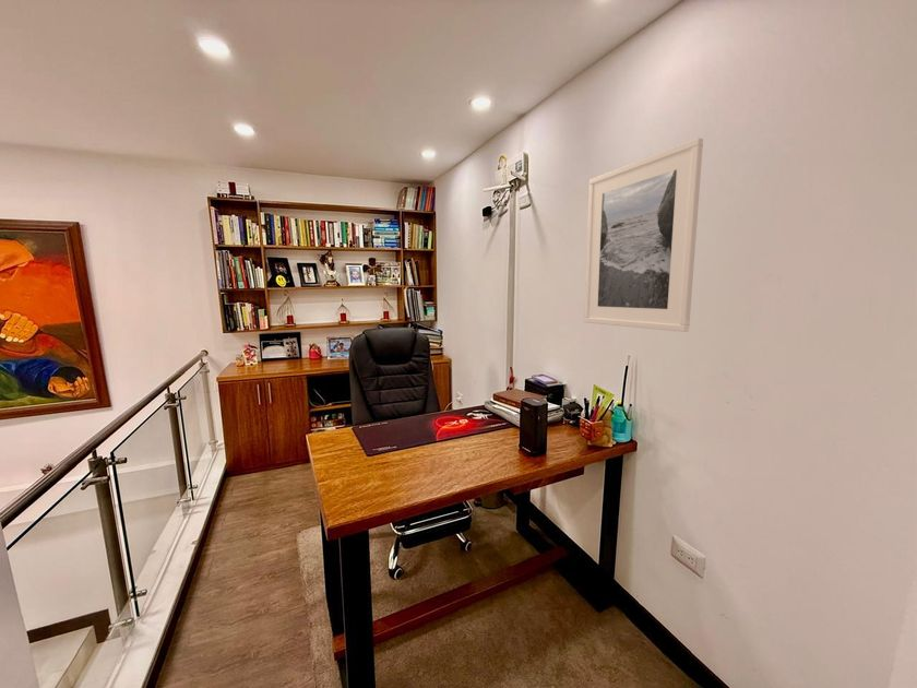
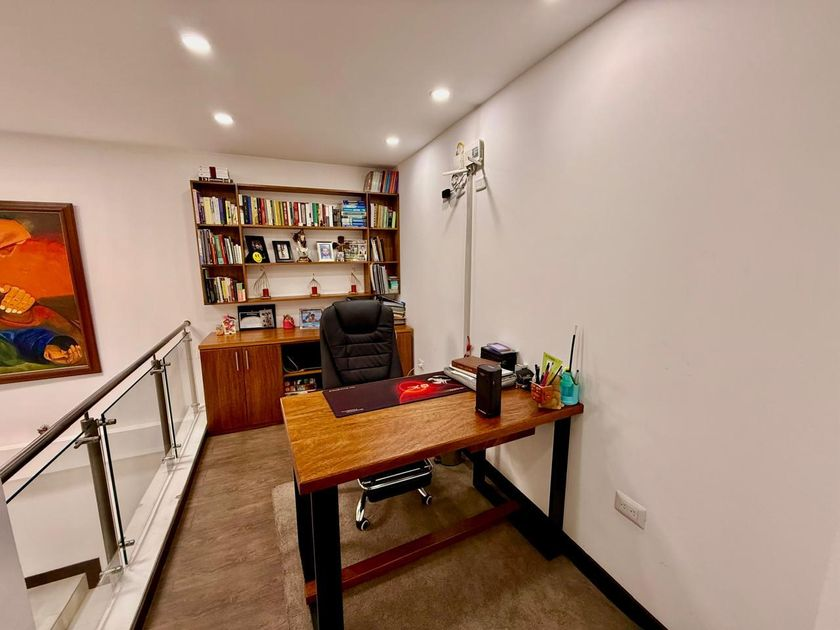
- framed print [583,137,704,333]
